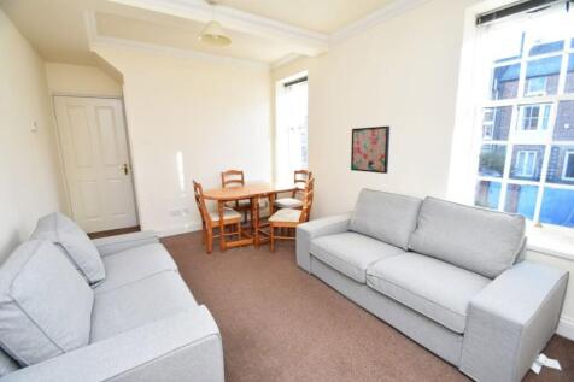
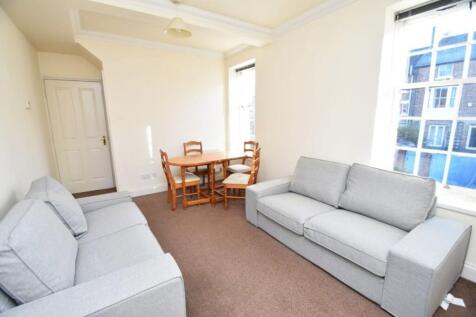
- wall art [350,125,391,175]
